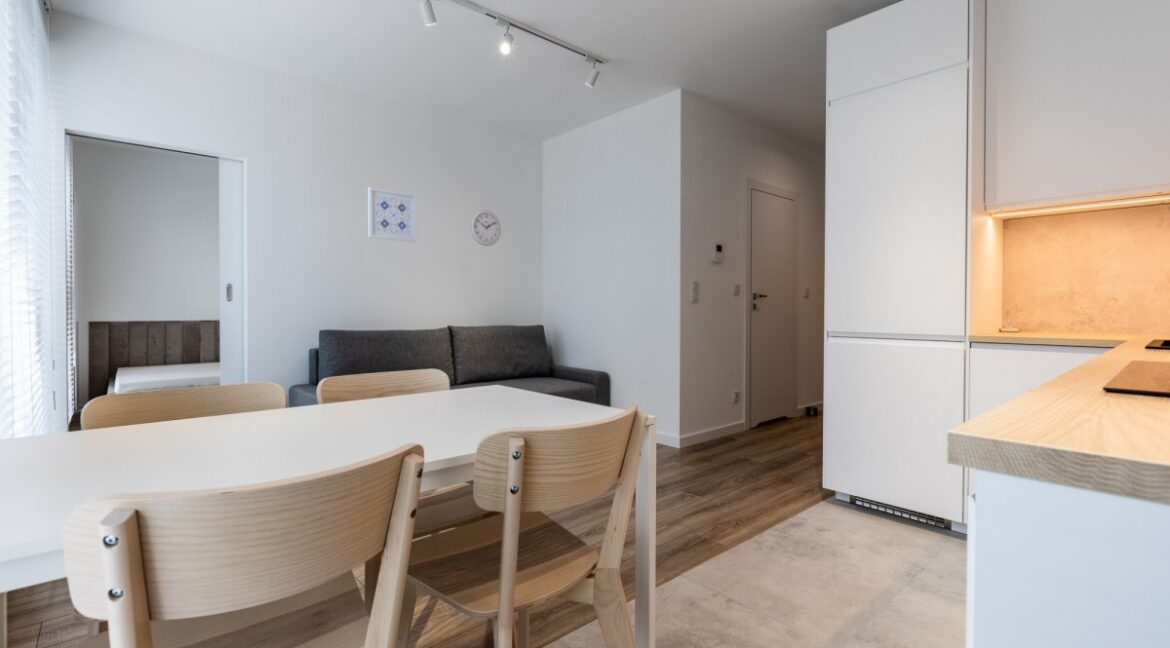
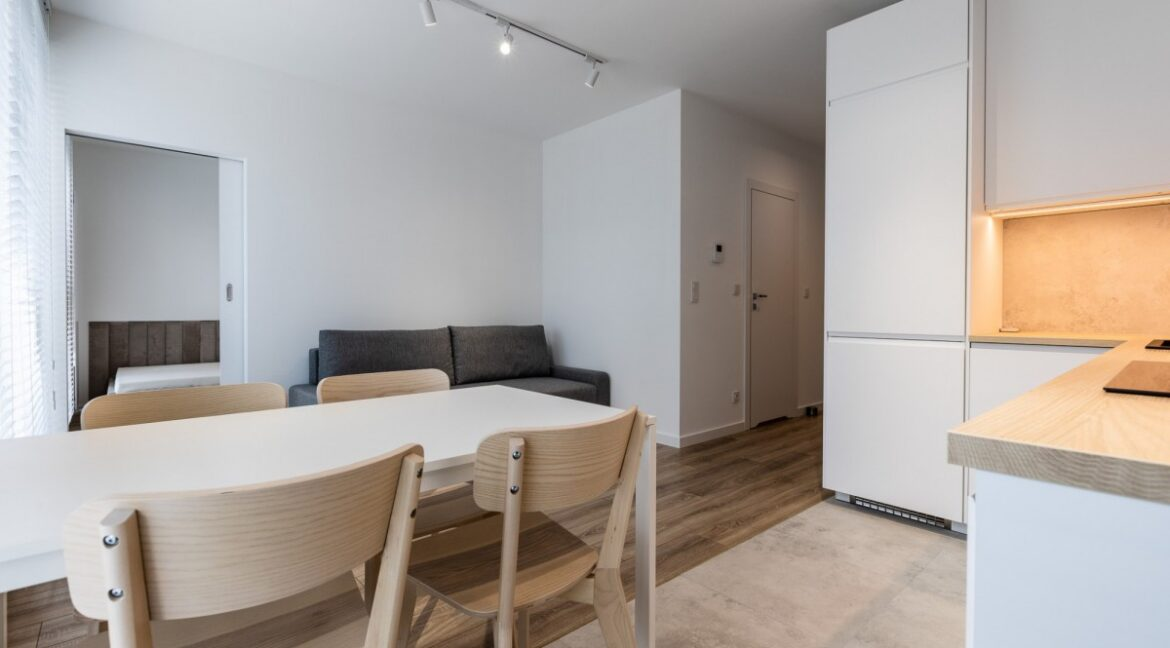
- wall art [367,186,418,243]
- wall clock [469,209,502,247]
